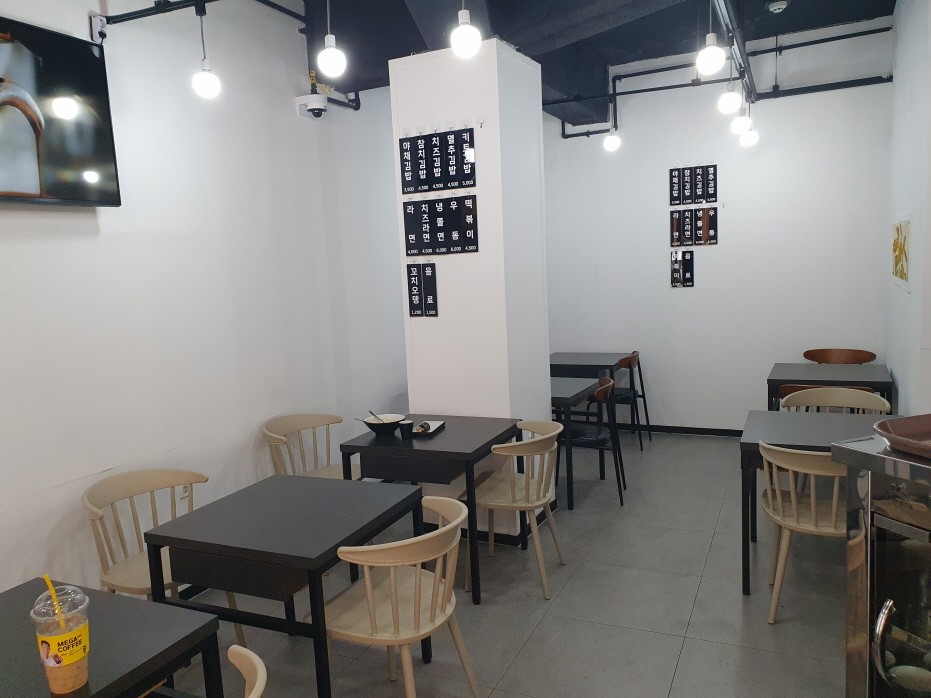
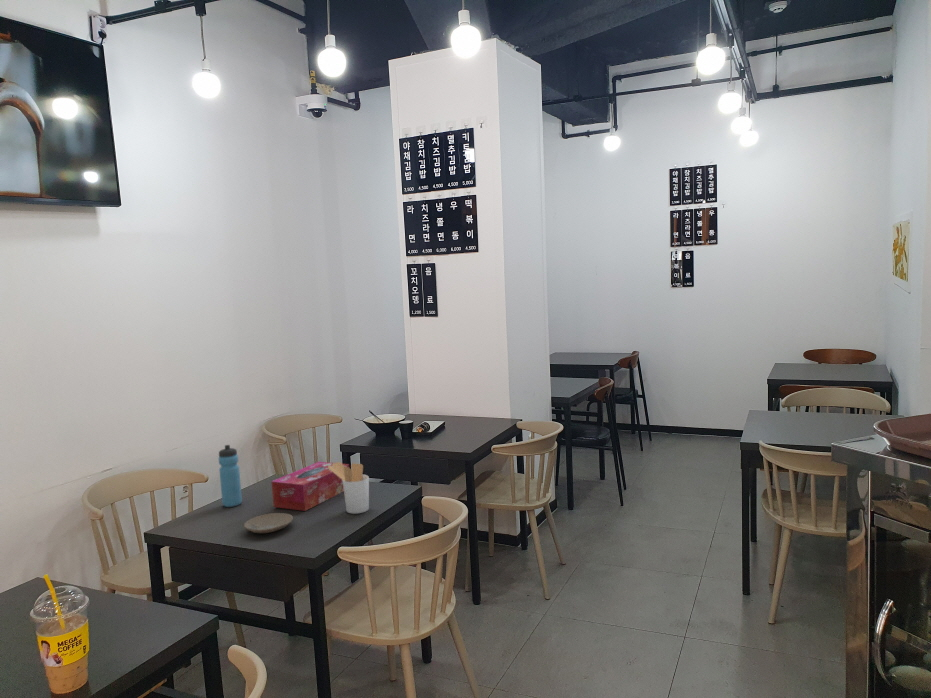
+ utensil holder [328,461,370,515]
+ plate [243,512,294,534]
+ tissue box [270,461,350,512]
+ water bottle [218,444,243,508]
